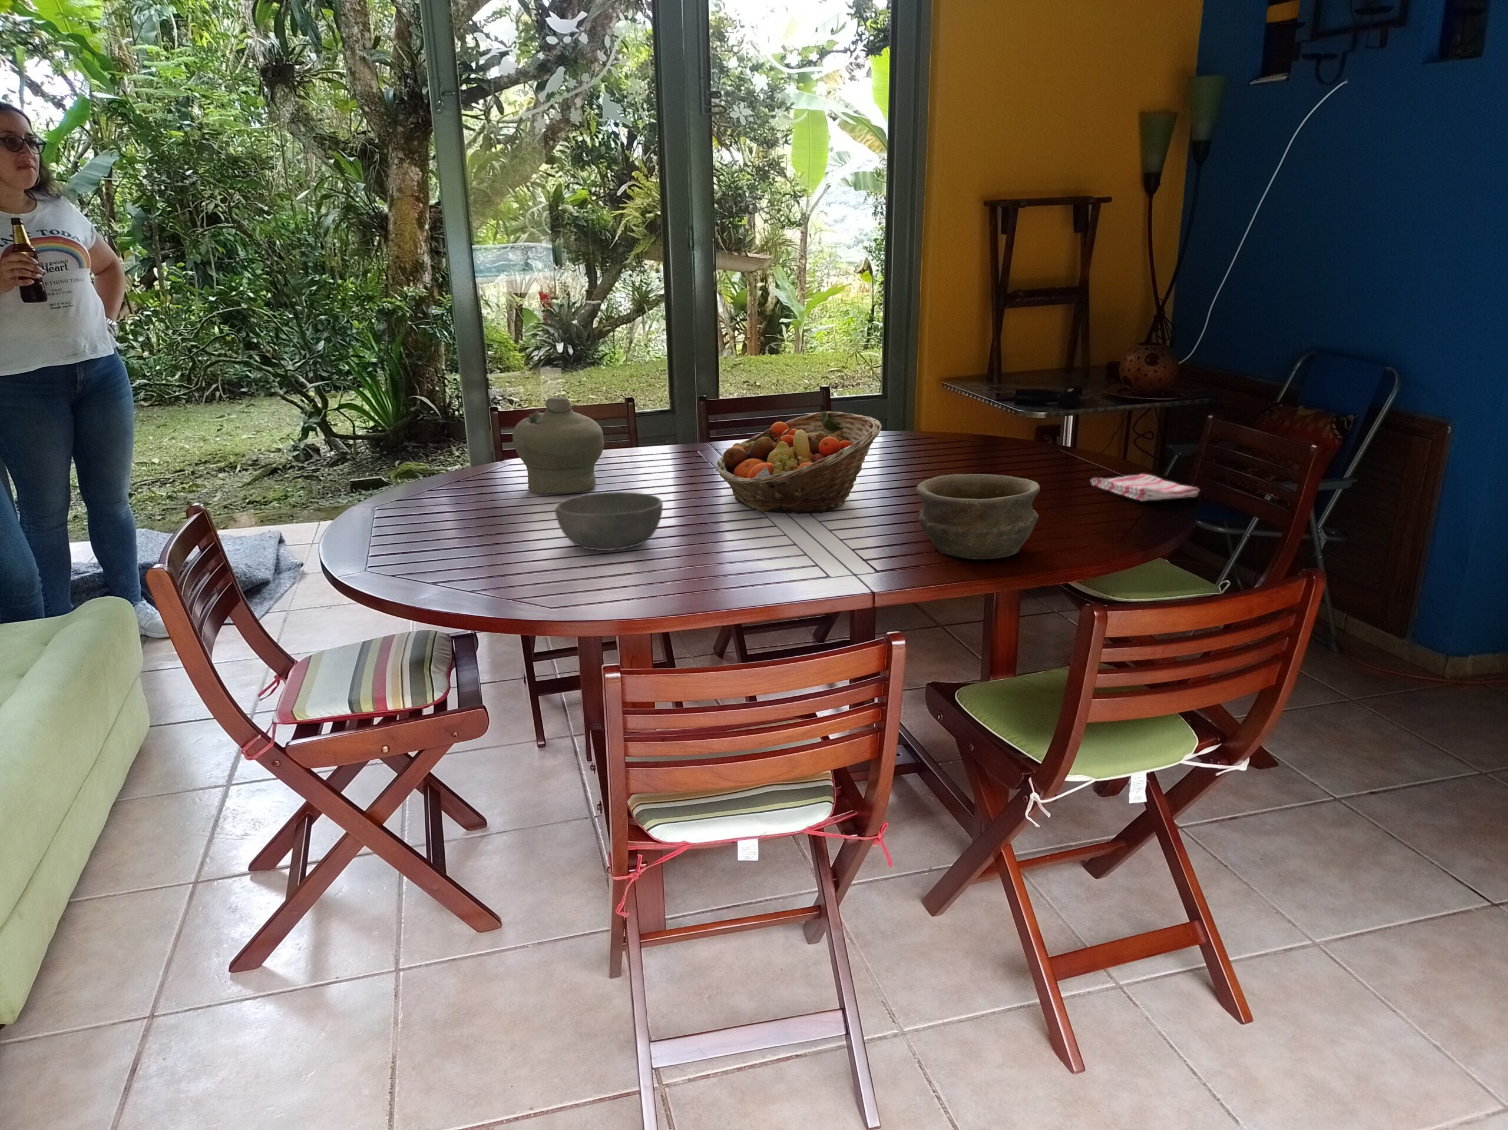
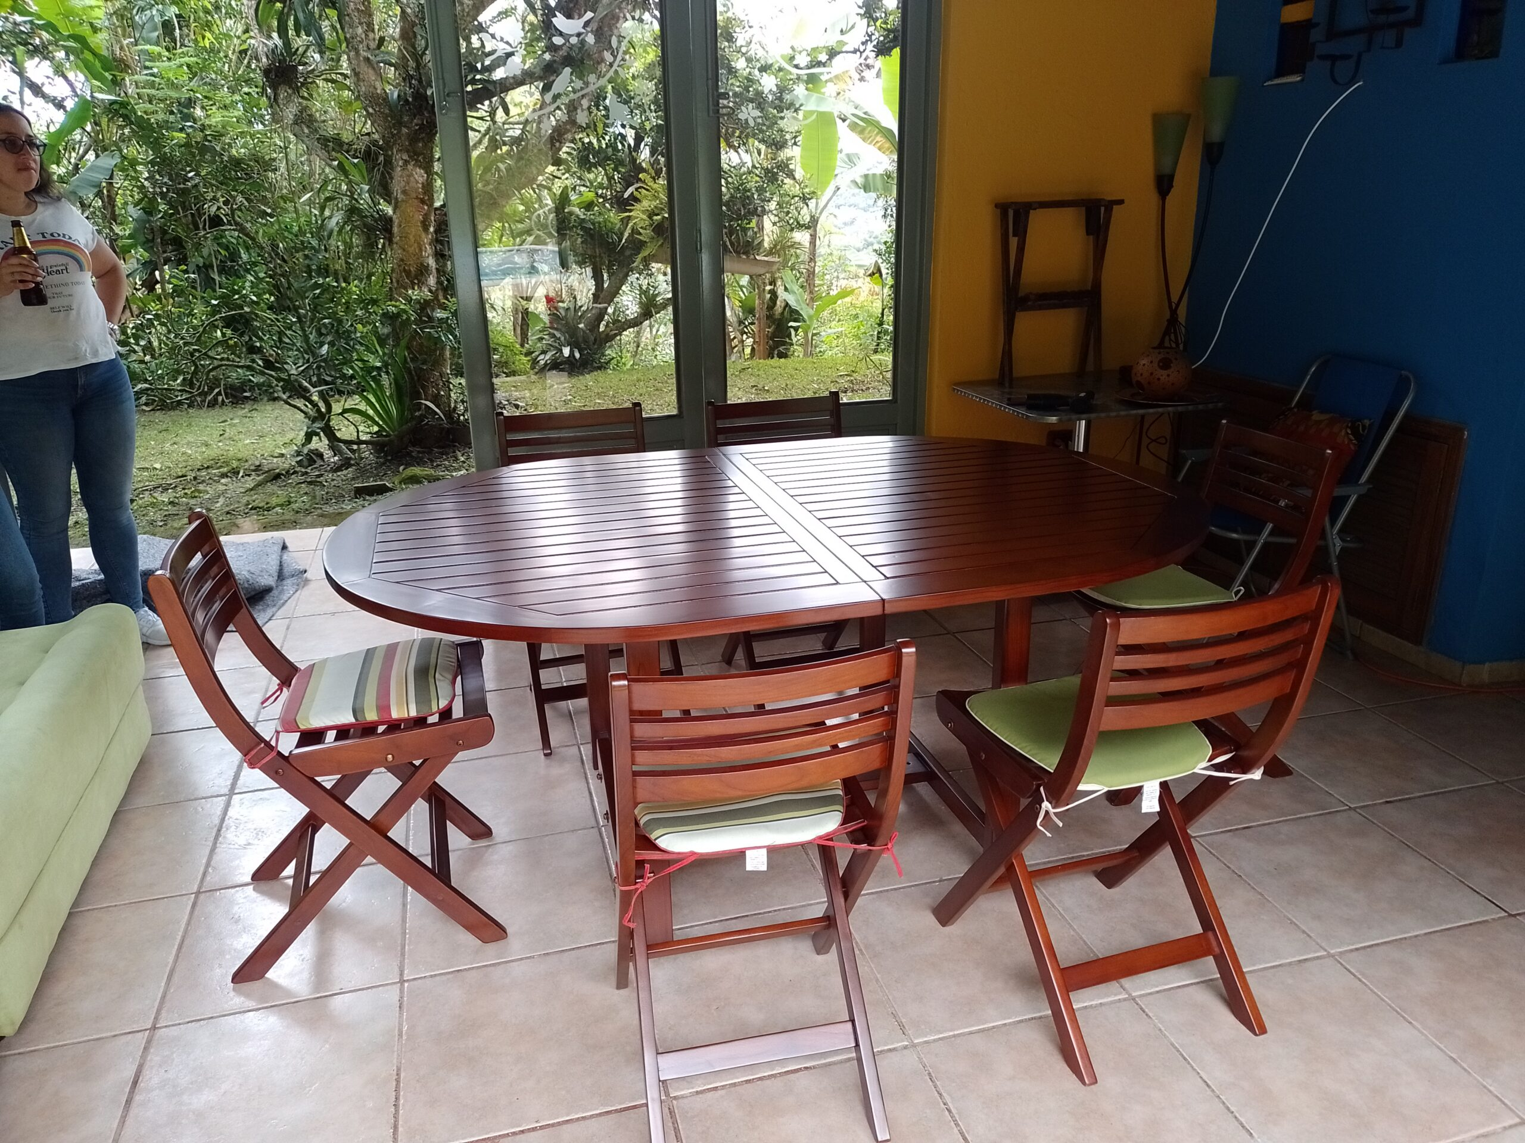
- bowl [915,474,1041,560]
- fruit basket [715,411,882,515]
- bowl [555,491,664,551]
- jar [512,396,604,495]
- dish towel [1090,474,1200,501]
